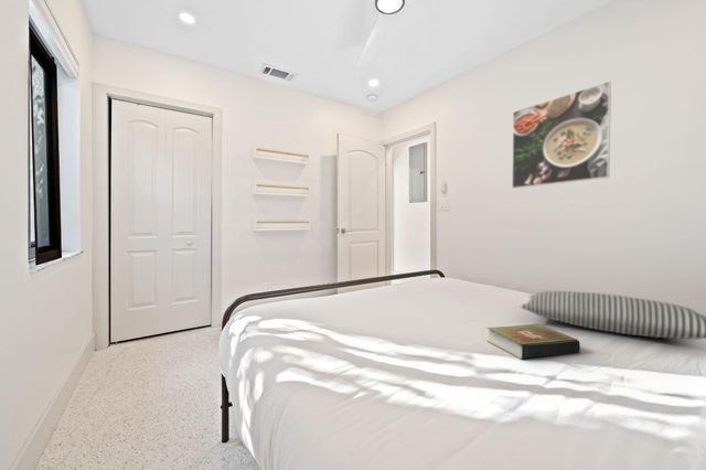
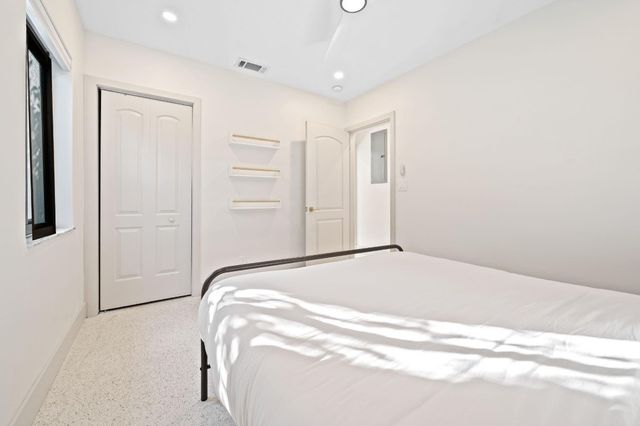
- book [486,323,581,361]
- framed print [511,81,612,190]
- pillow [520,290,706,341]
